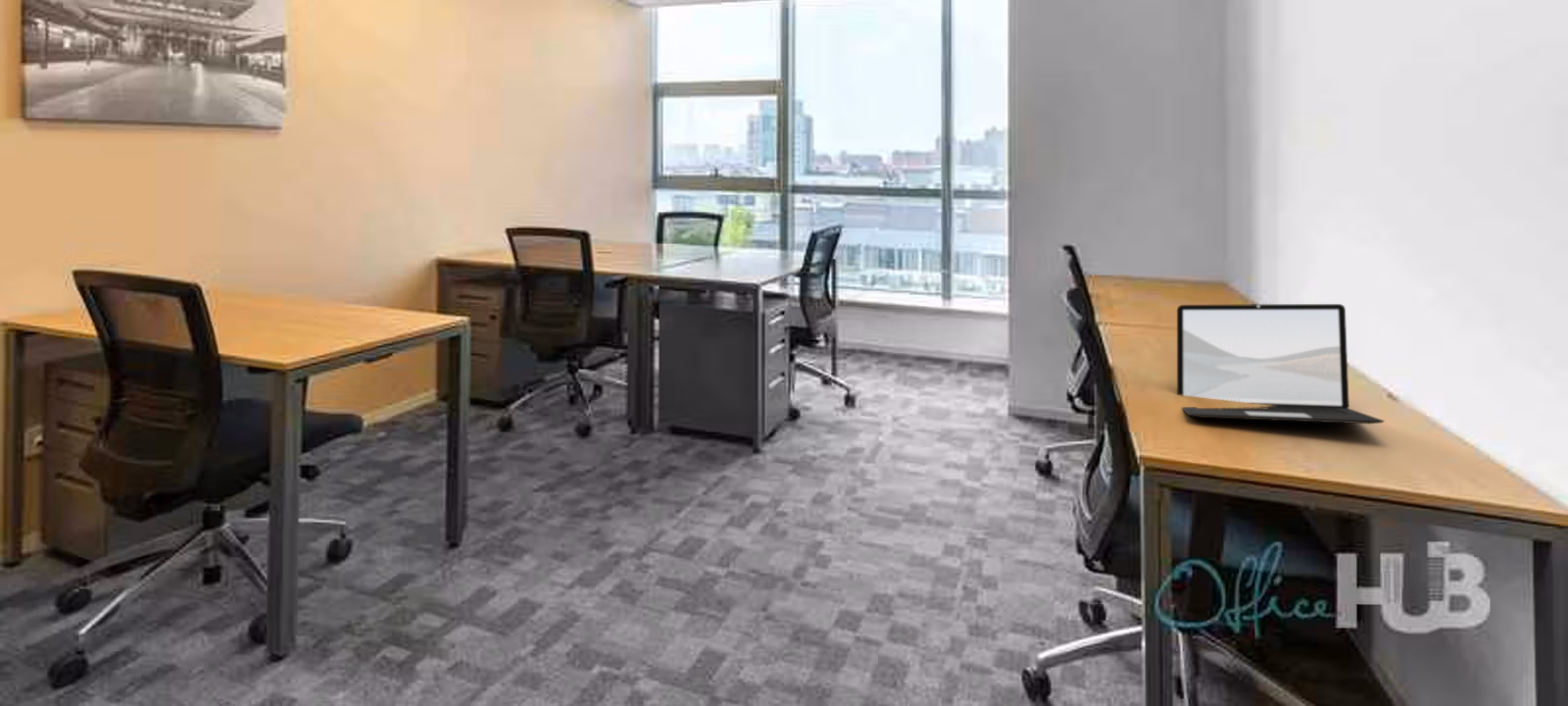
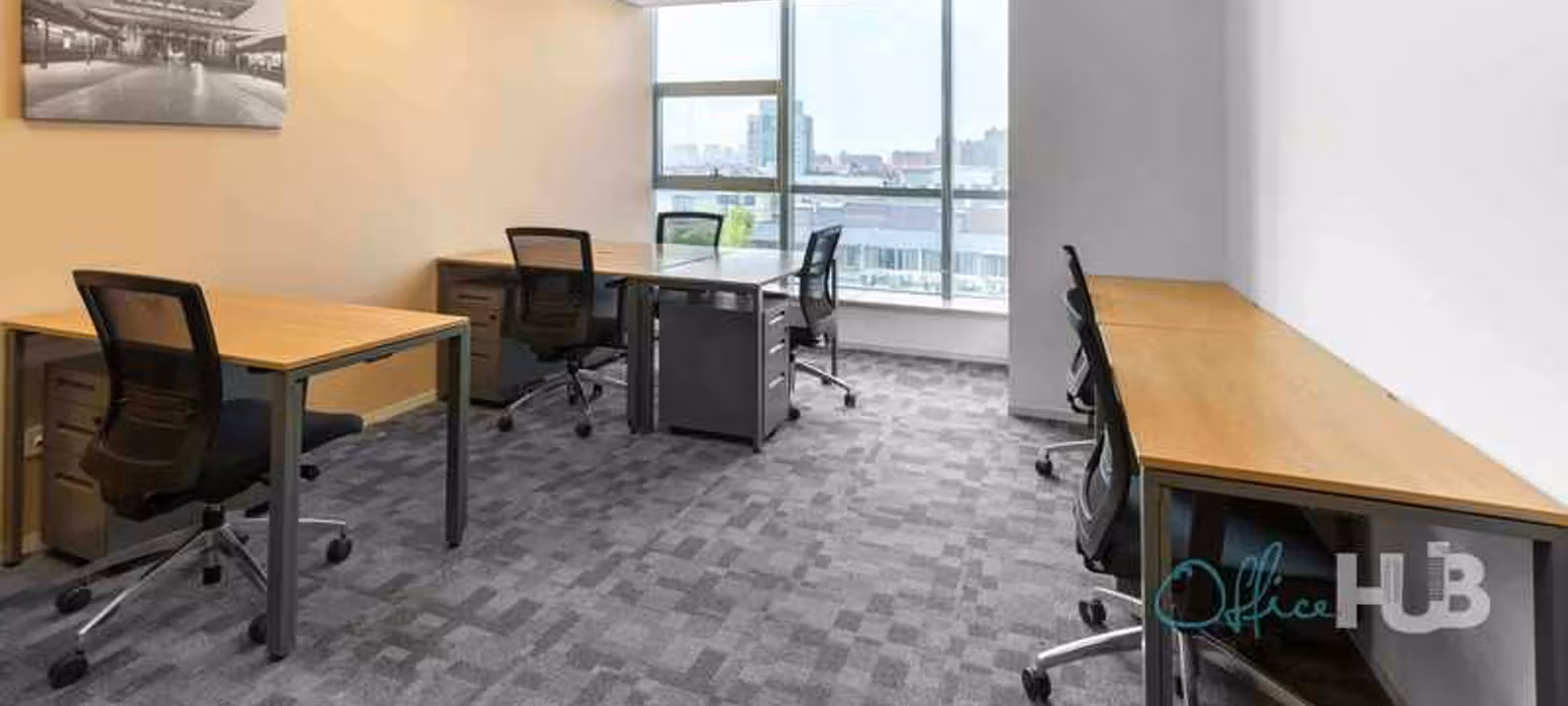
- laptop [1176,303,1385,425]
